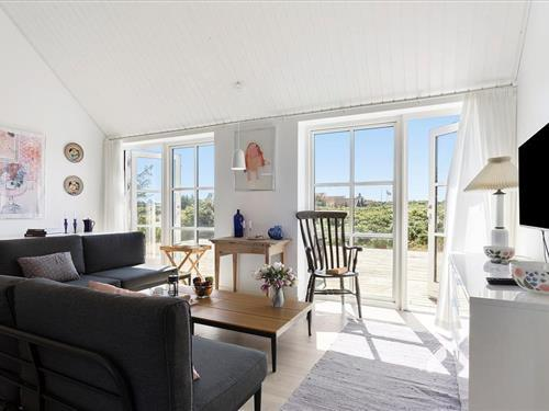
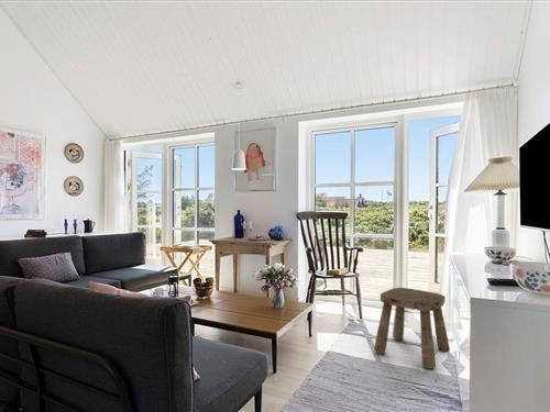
+ stool [373,287,451,369]
